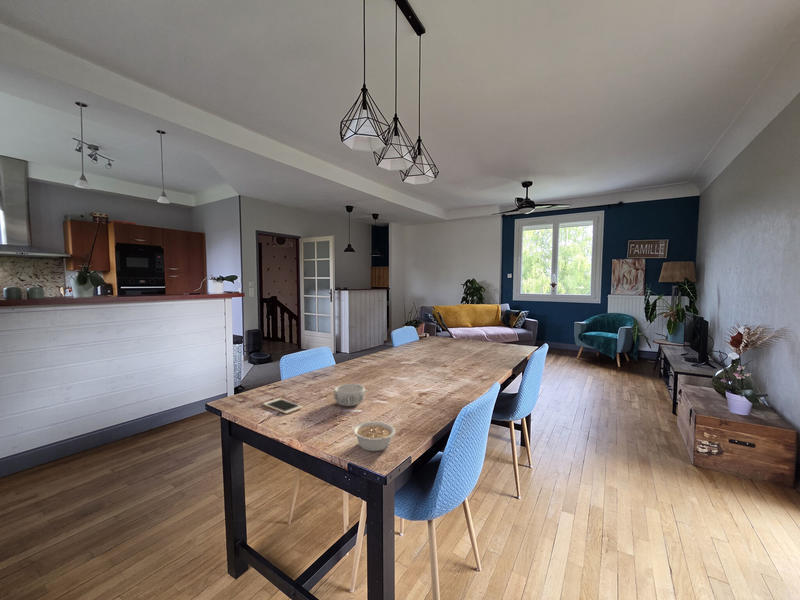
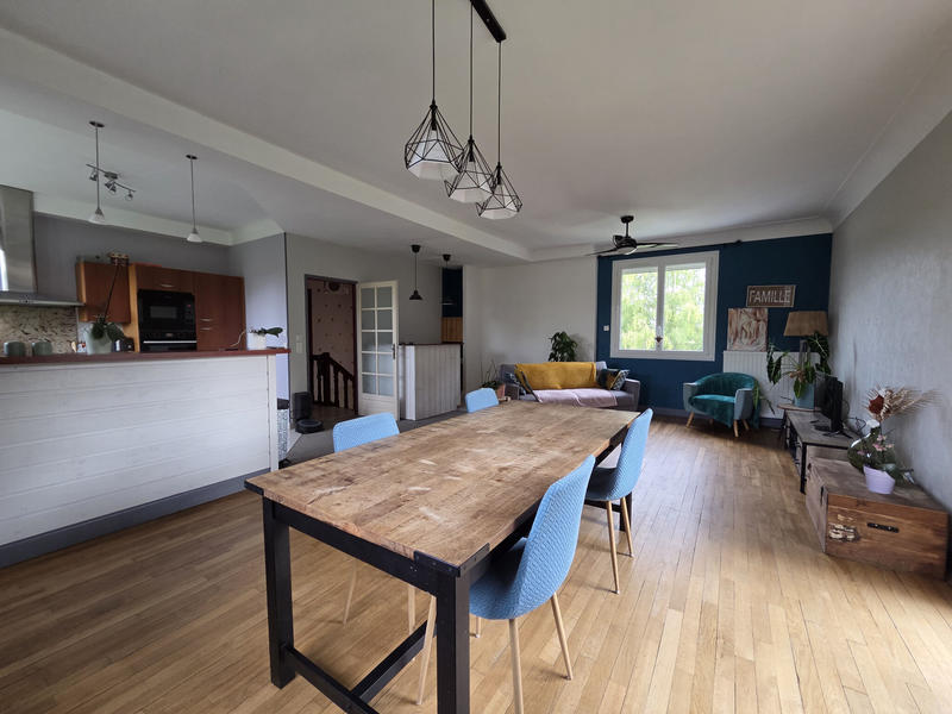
- decorative bowl [333,383,366,407]
- legume [352,420,396,452]
- cell phone [262,397,303,415]
